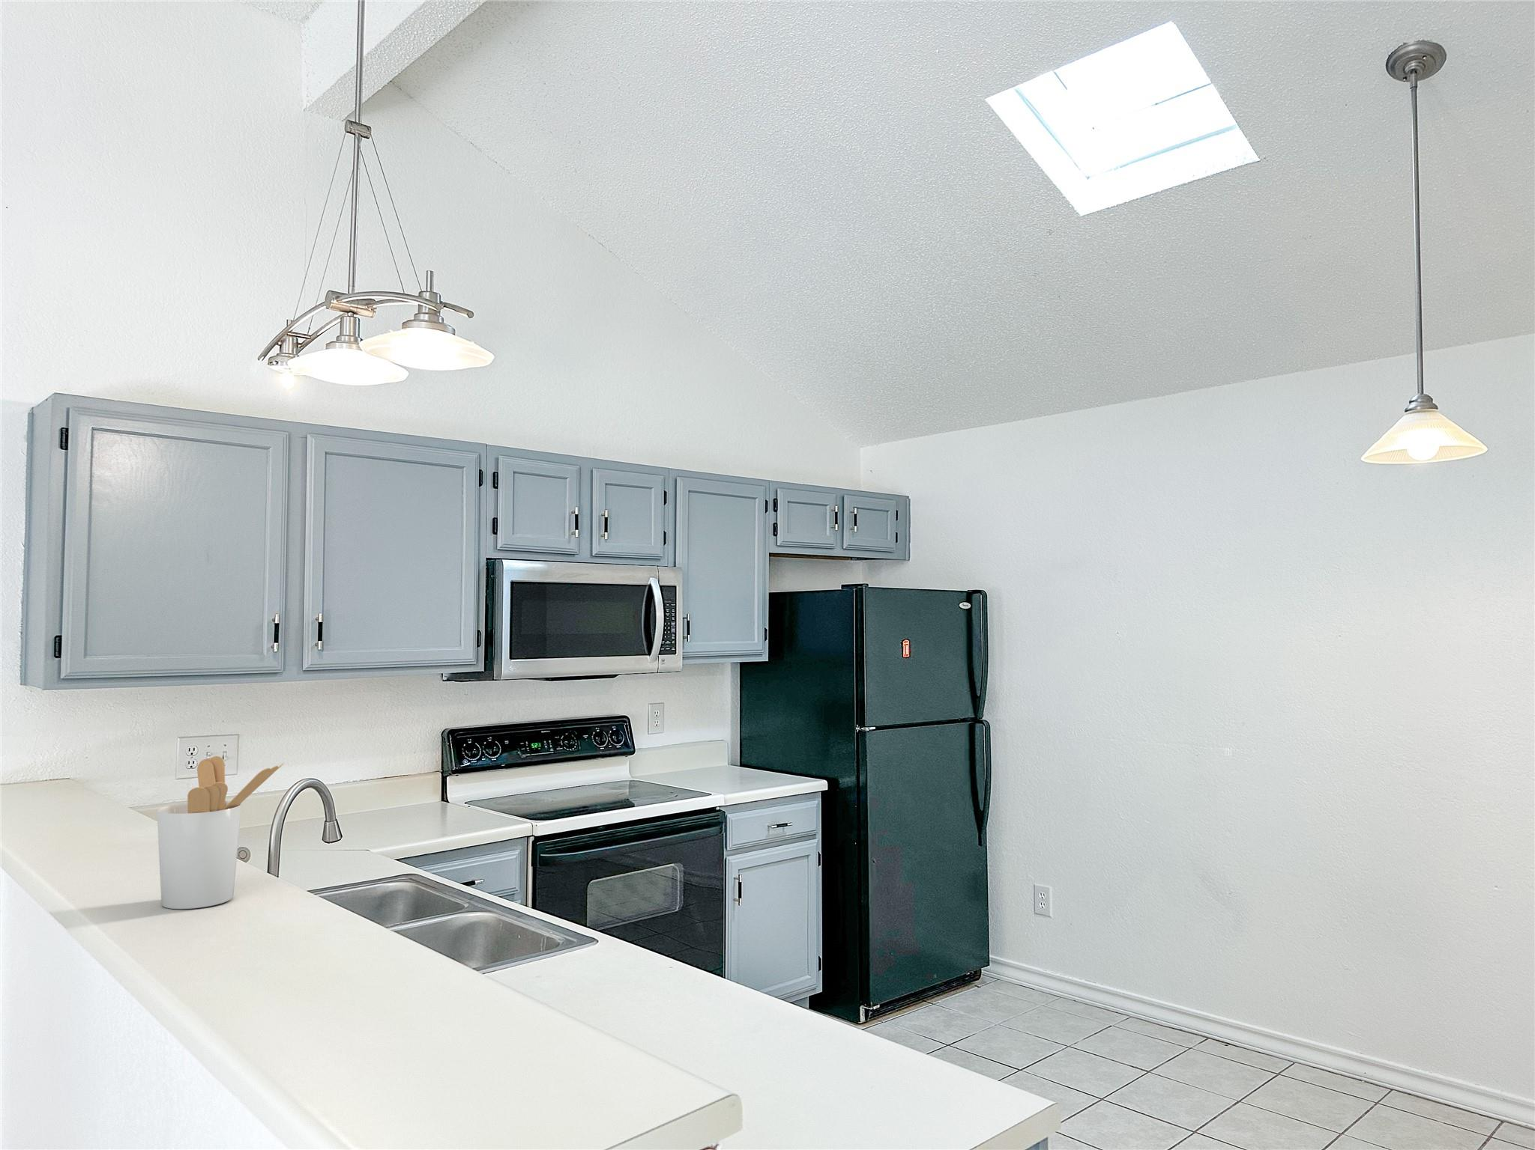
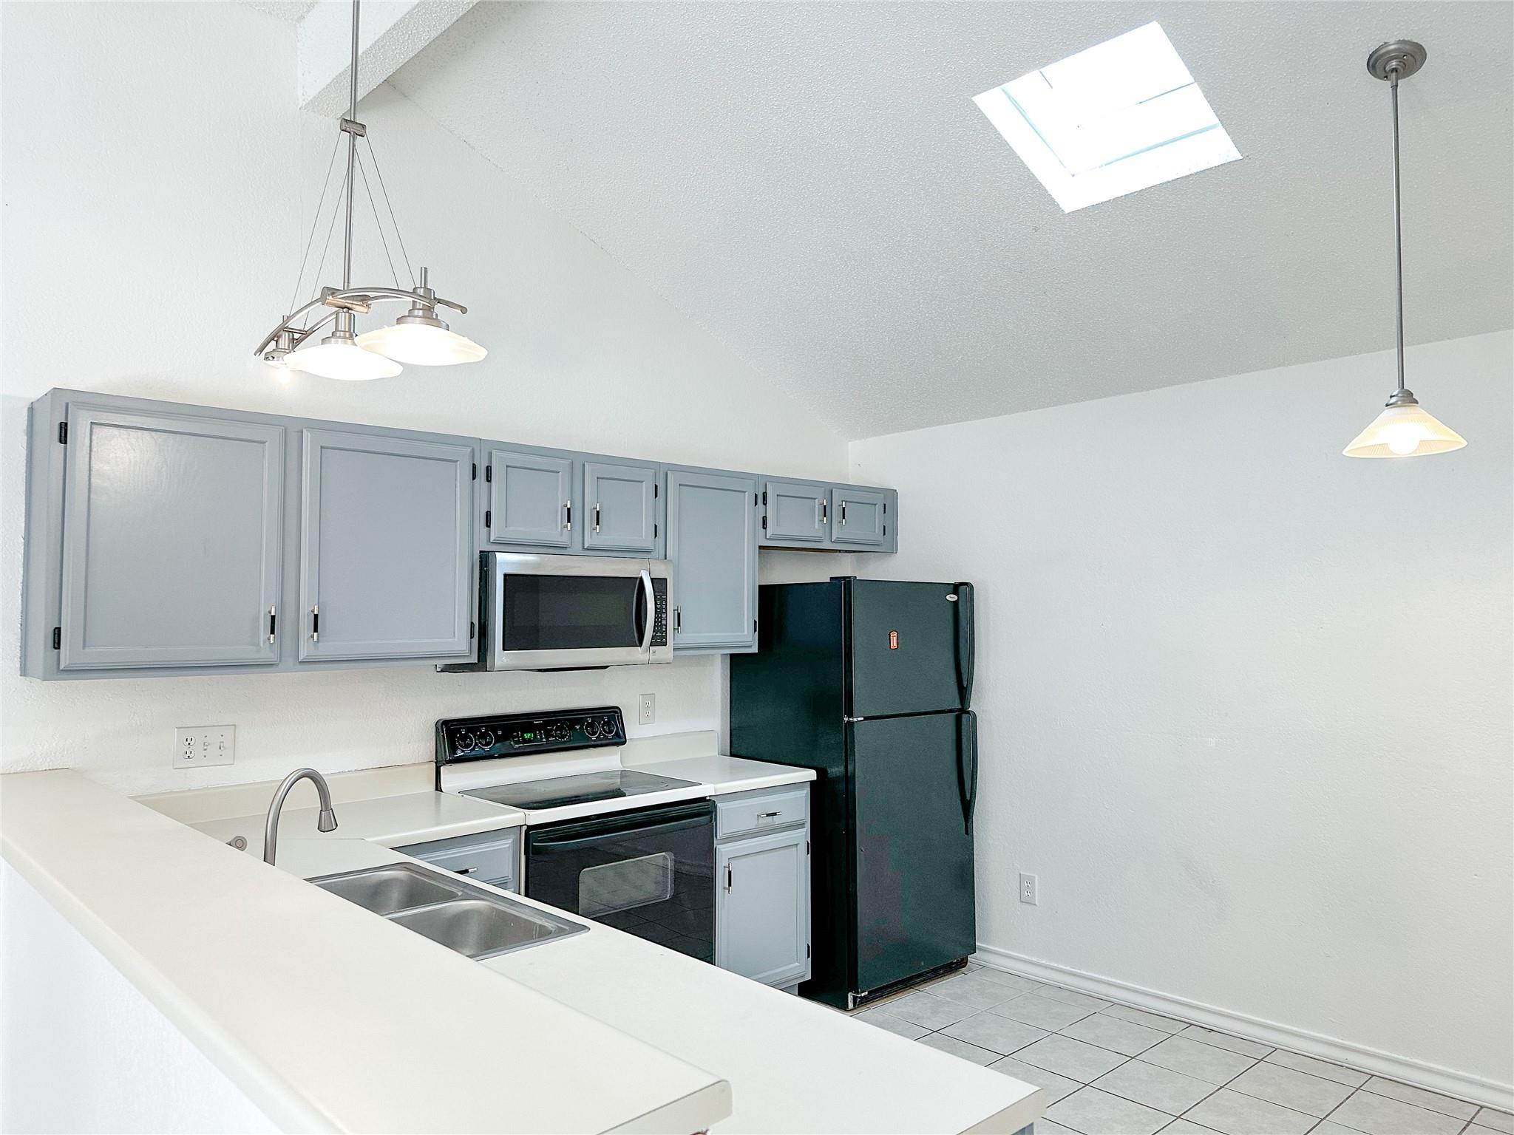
- utensil holder [156,755,285,910]
